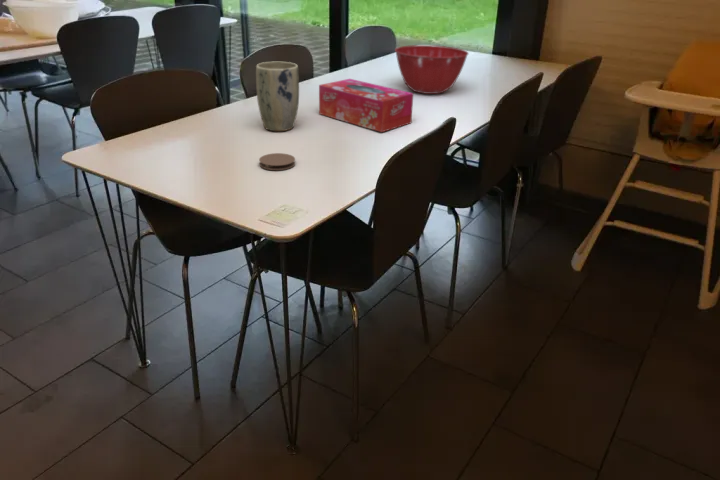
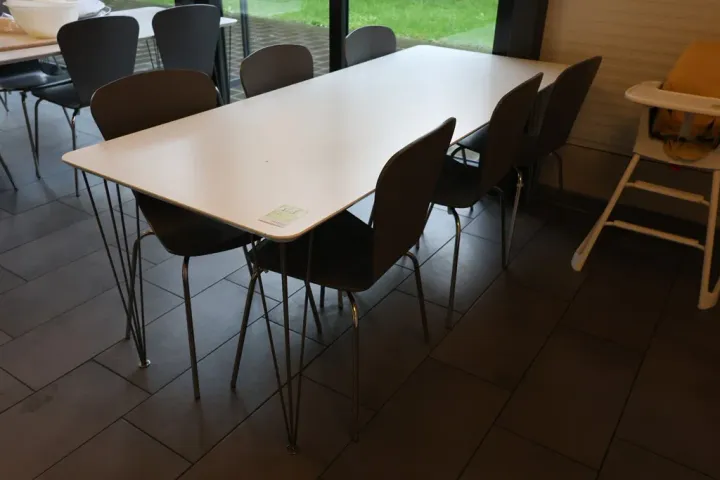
- coaster [258,152,296,171]
- mixing bowl [394,44,470,95]
- tissue box [318,78,414,133]
- plant pot [255,61,300,132]
